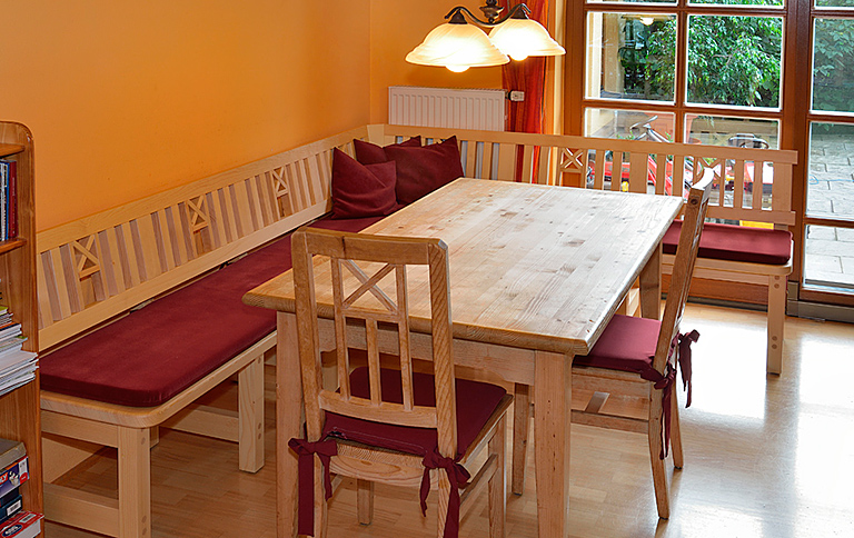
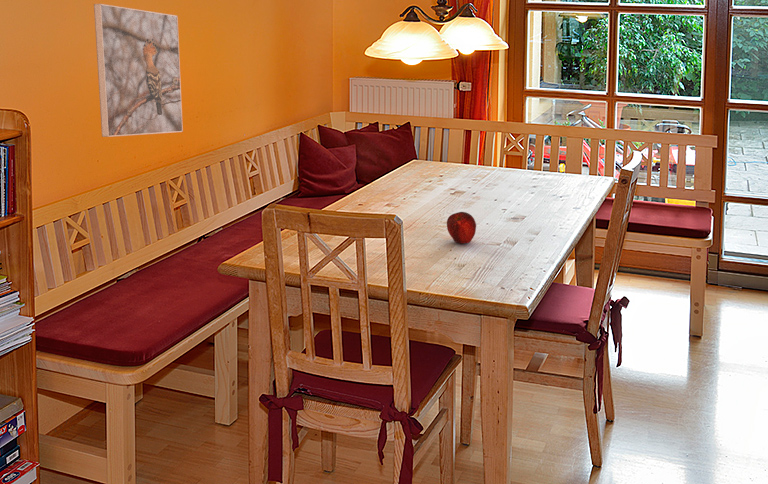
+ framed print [93,3,184,138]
+ apple [446,211,477,244]
